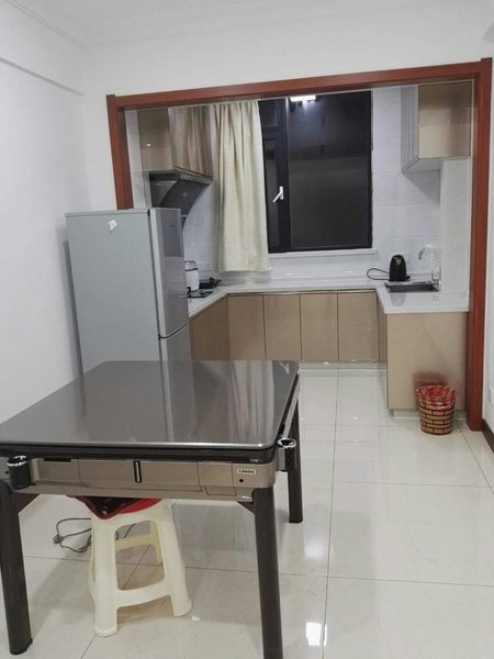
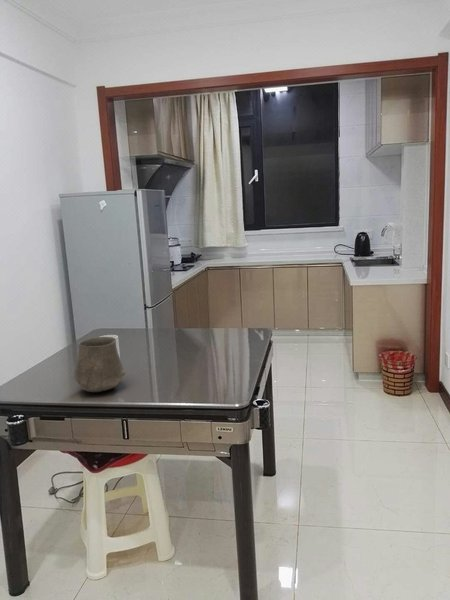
+ mug [100,334,121,358]
+ ceramic cup [74,336,126,393]
